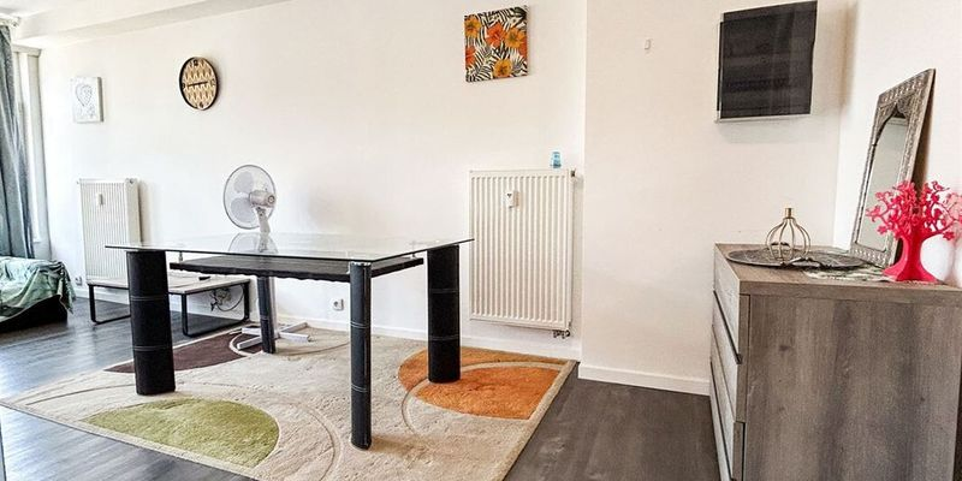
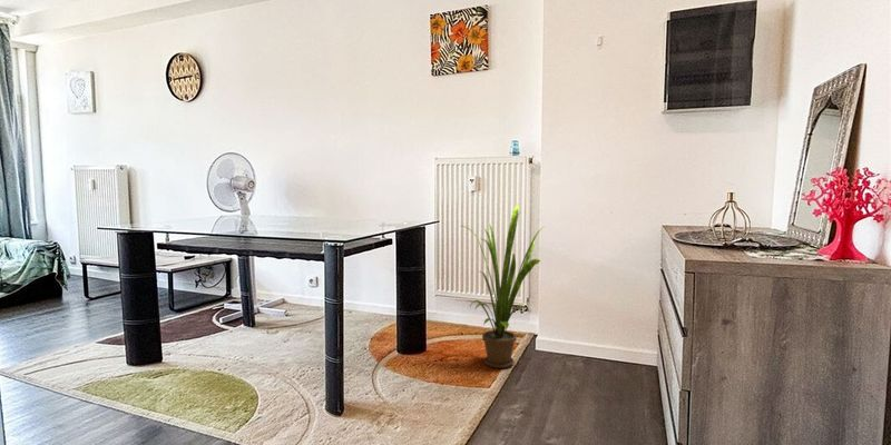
+ house plant [461,204,545,369]
